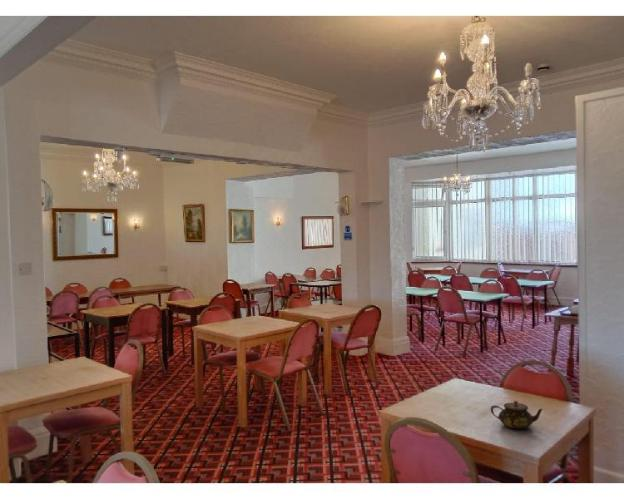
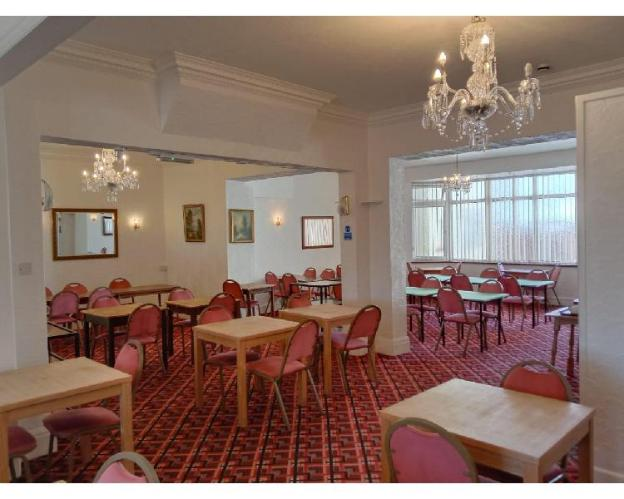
- teapot [490,400,543,430]
